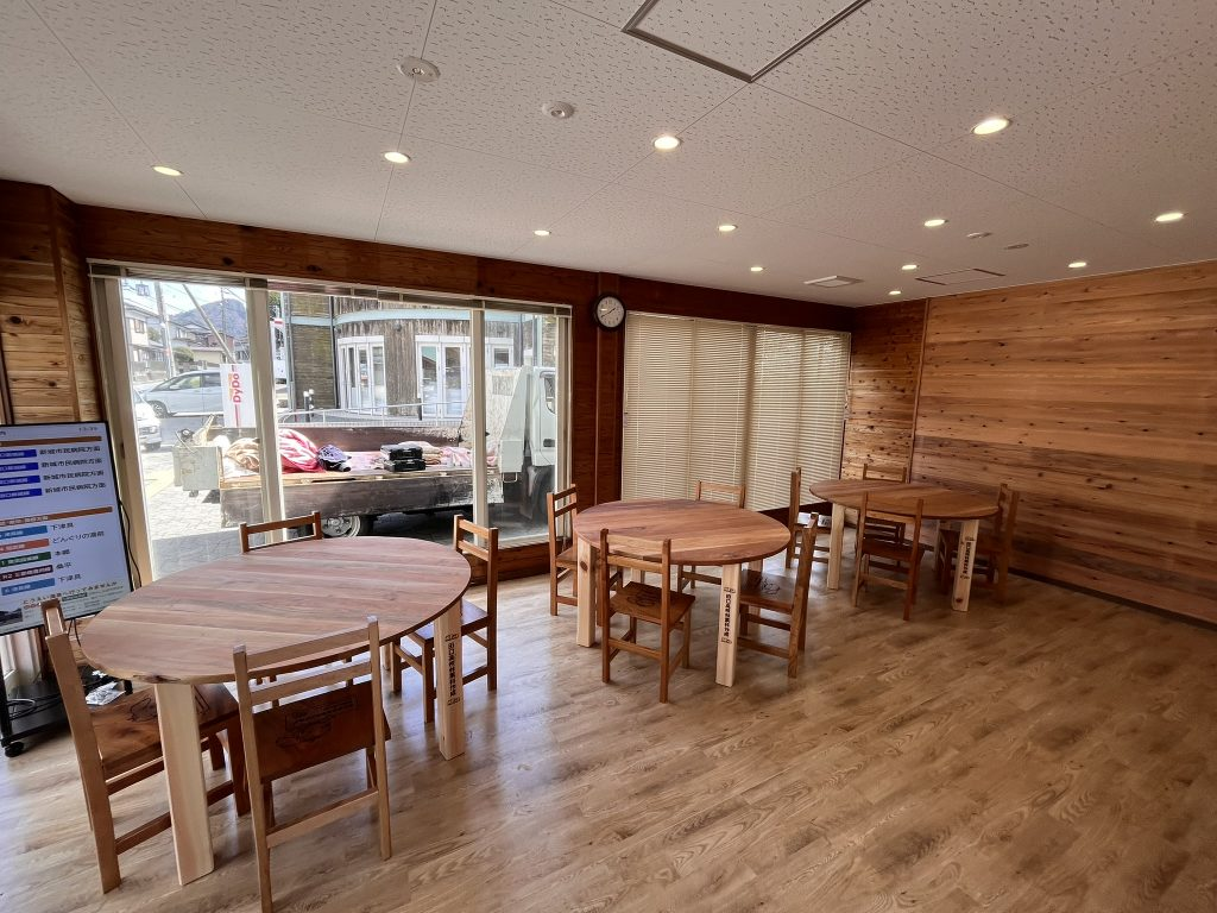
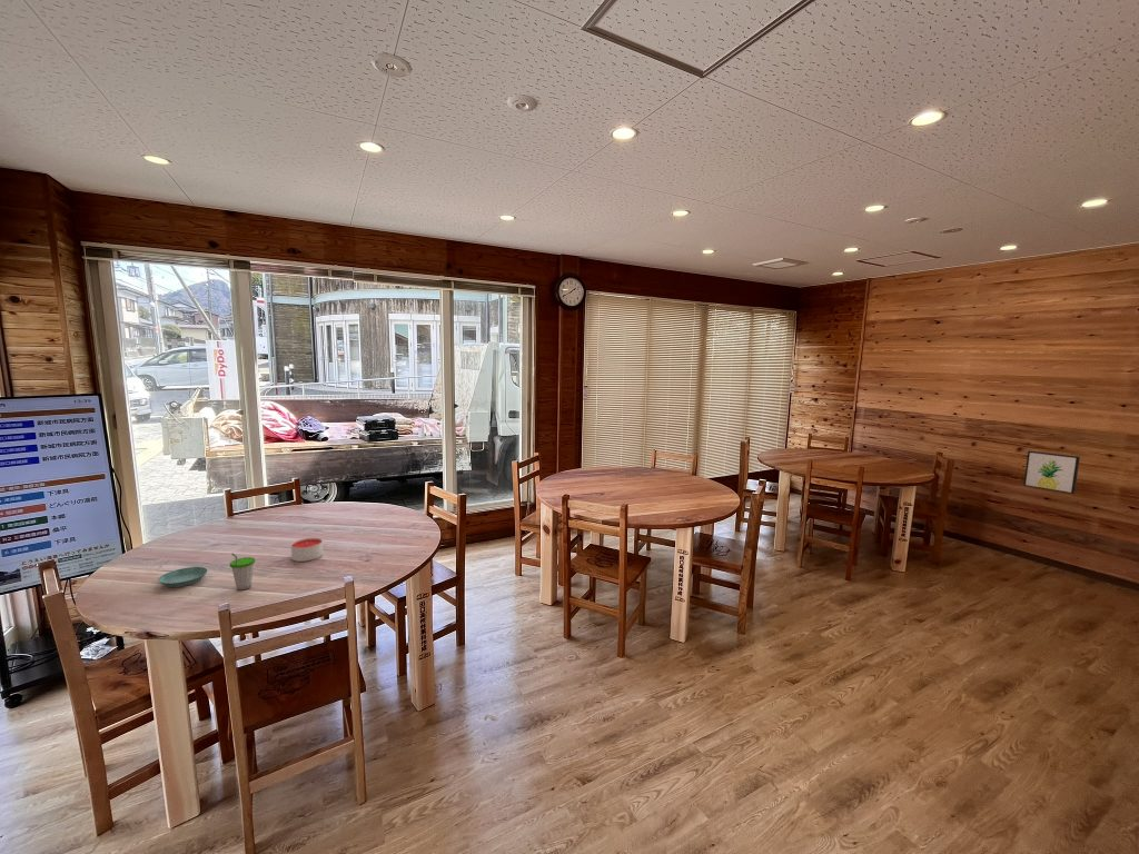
+ wall art [1022,450,1081,495]
+ candle [290,537,324,563]
+ saucer [157,566,209,588]
+ cup [229,553,256,592]
